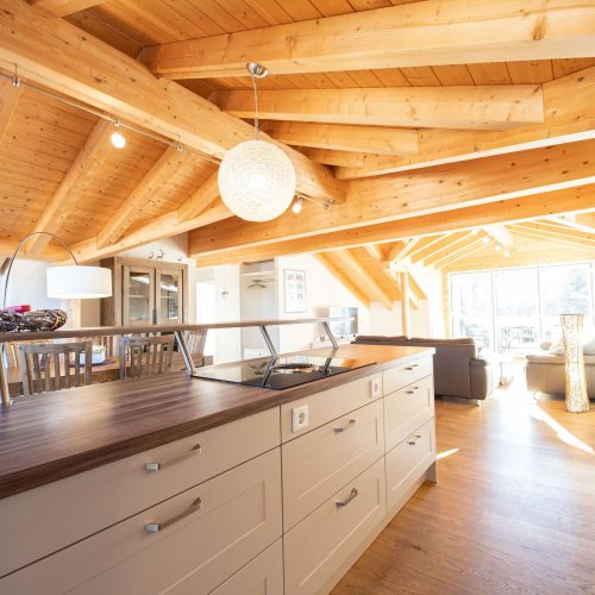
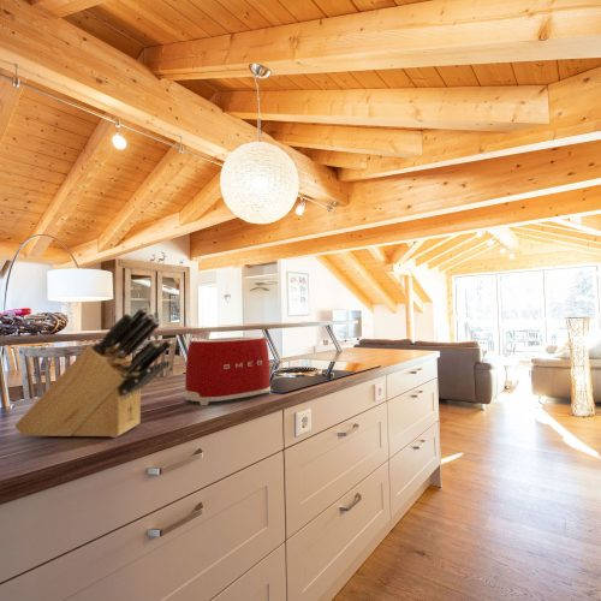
+ knife block [13,305,173,439]
+ toaster [184,335,273,406]
